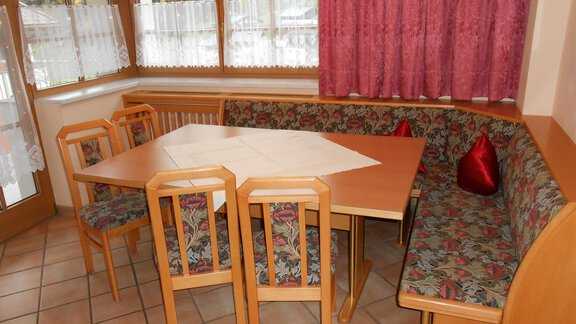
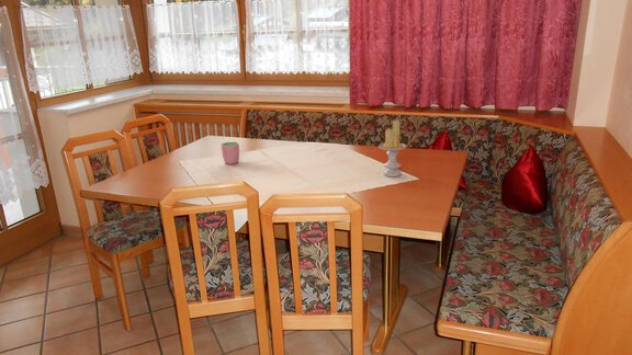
+ cup [219,140,240,165]
+ candle [377,119,407,178]
